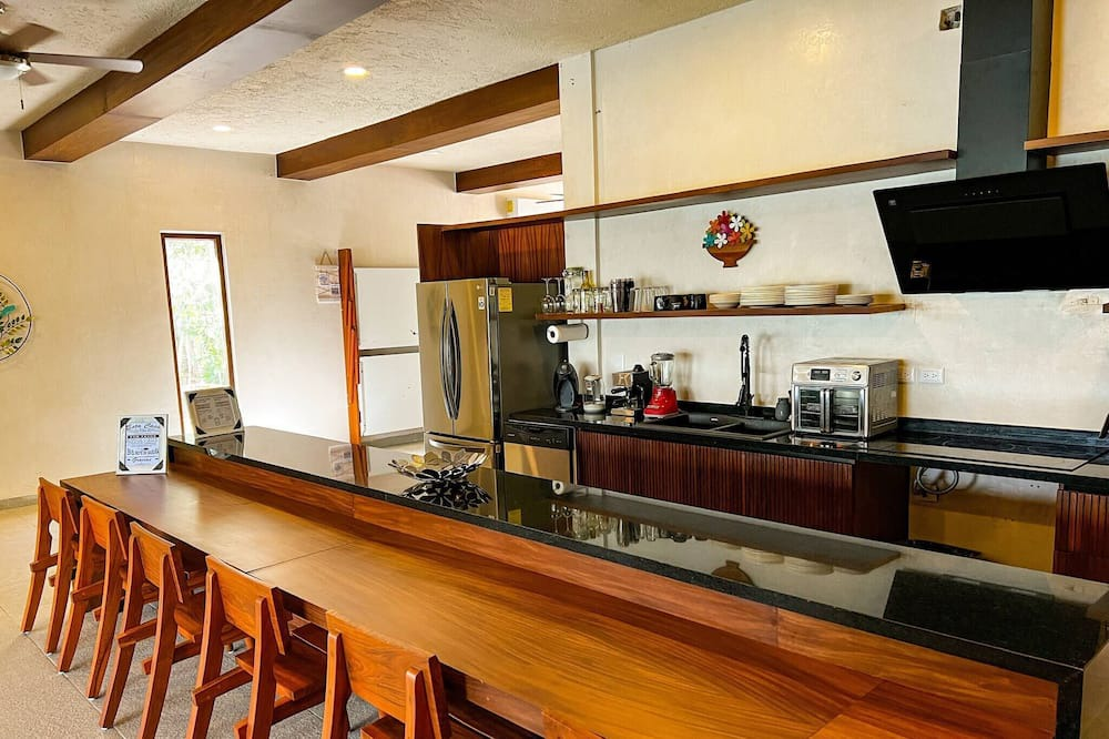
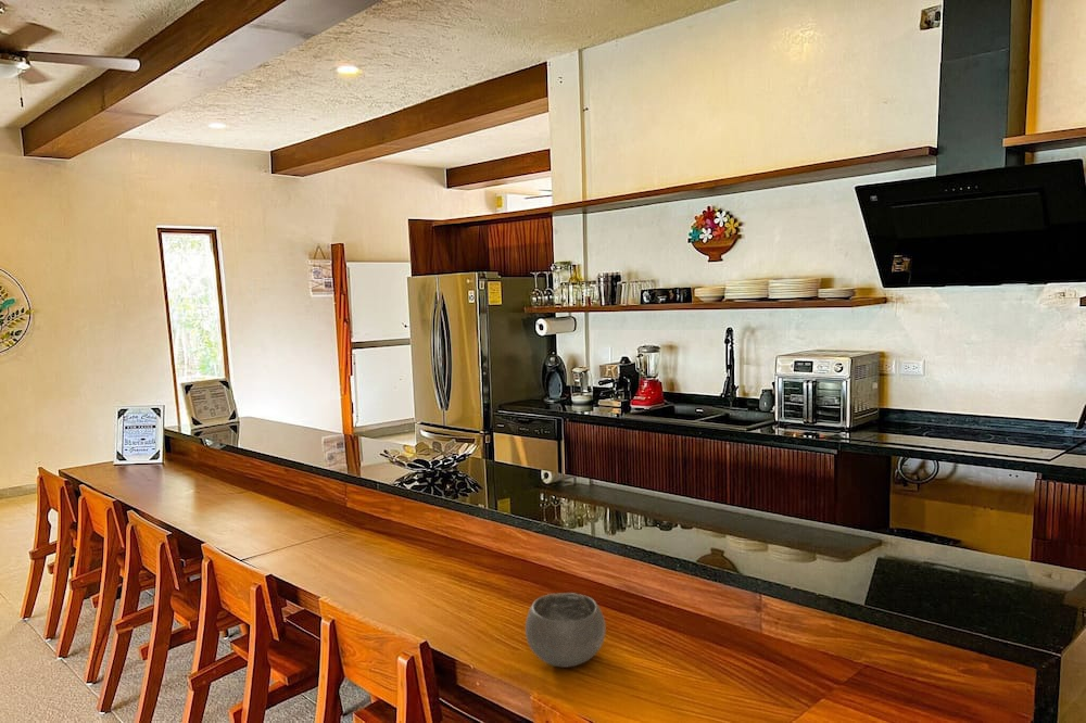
+ bowl [525,592,606,669]
